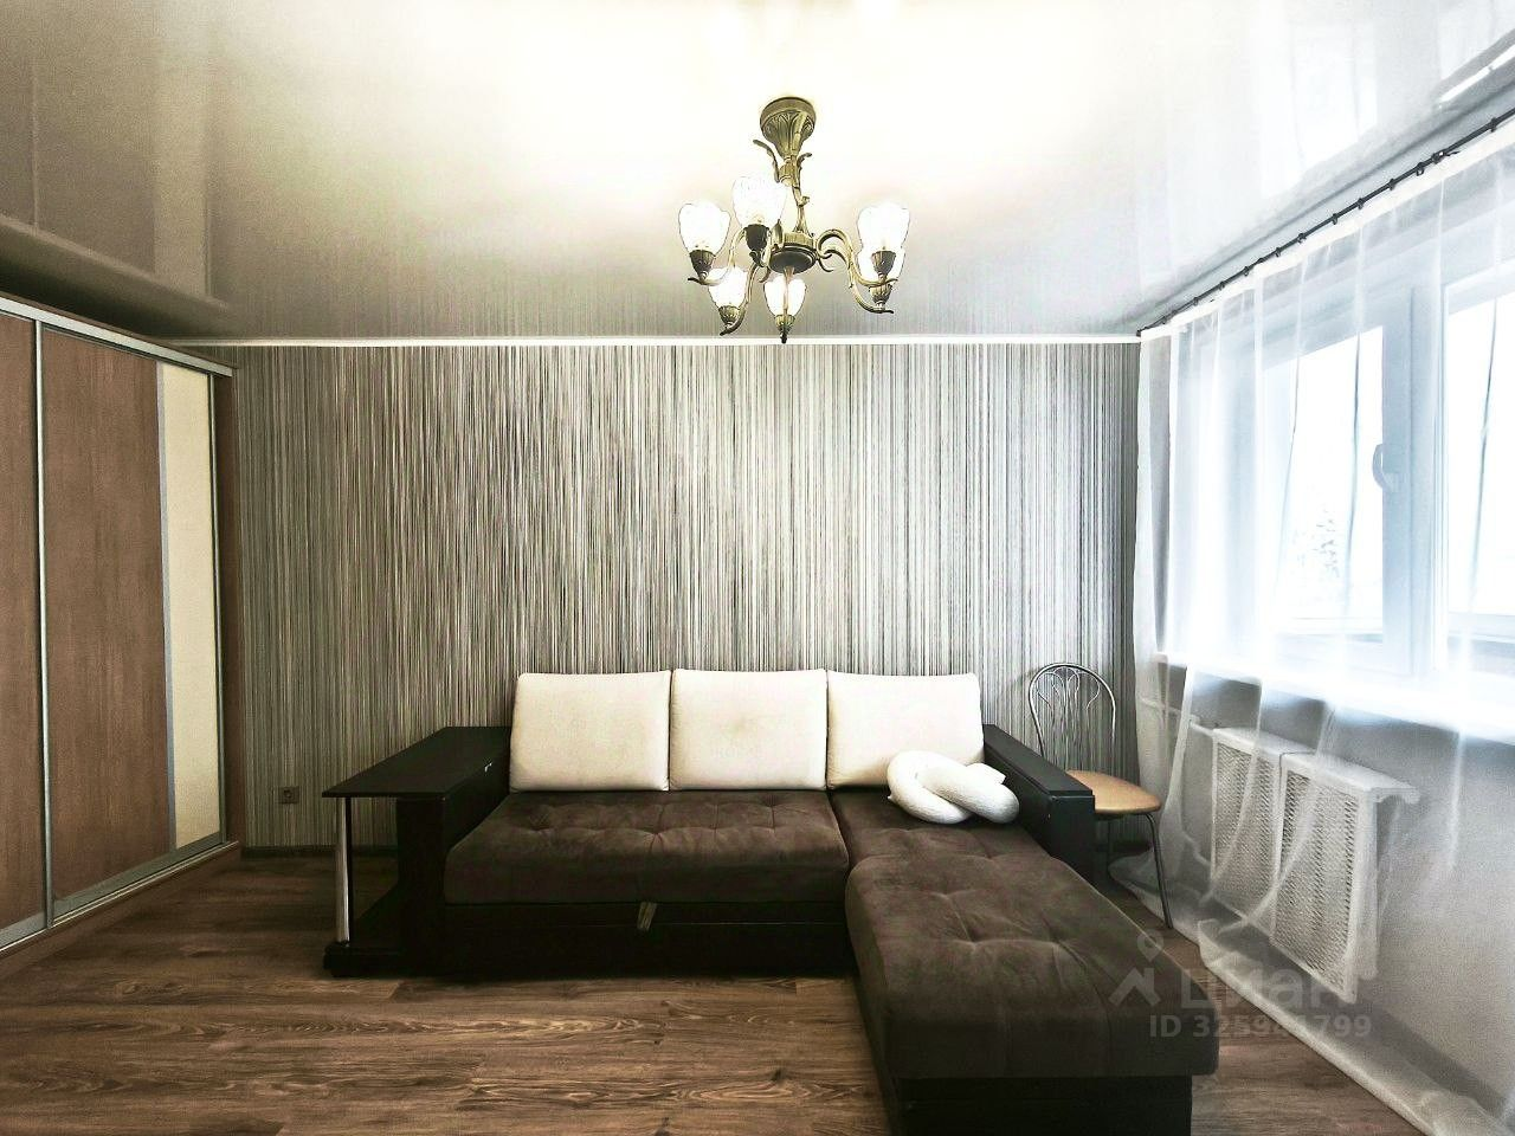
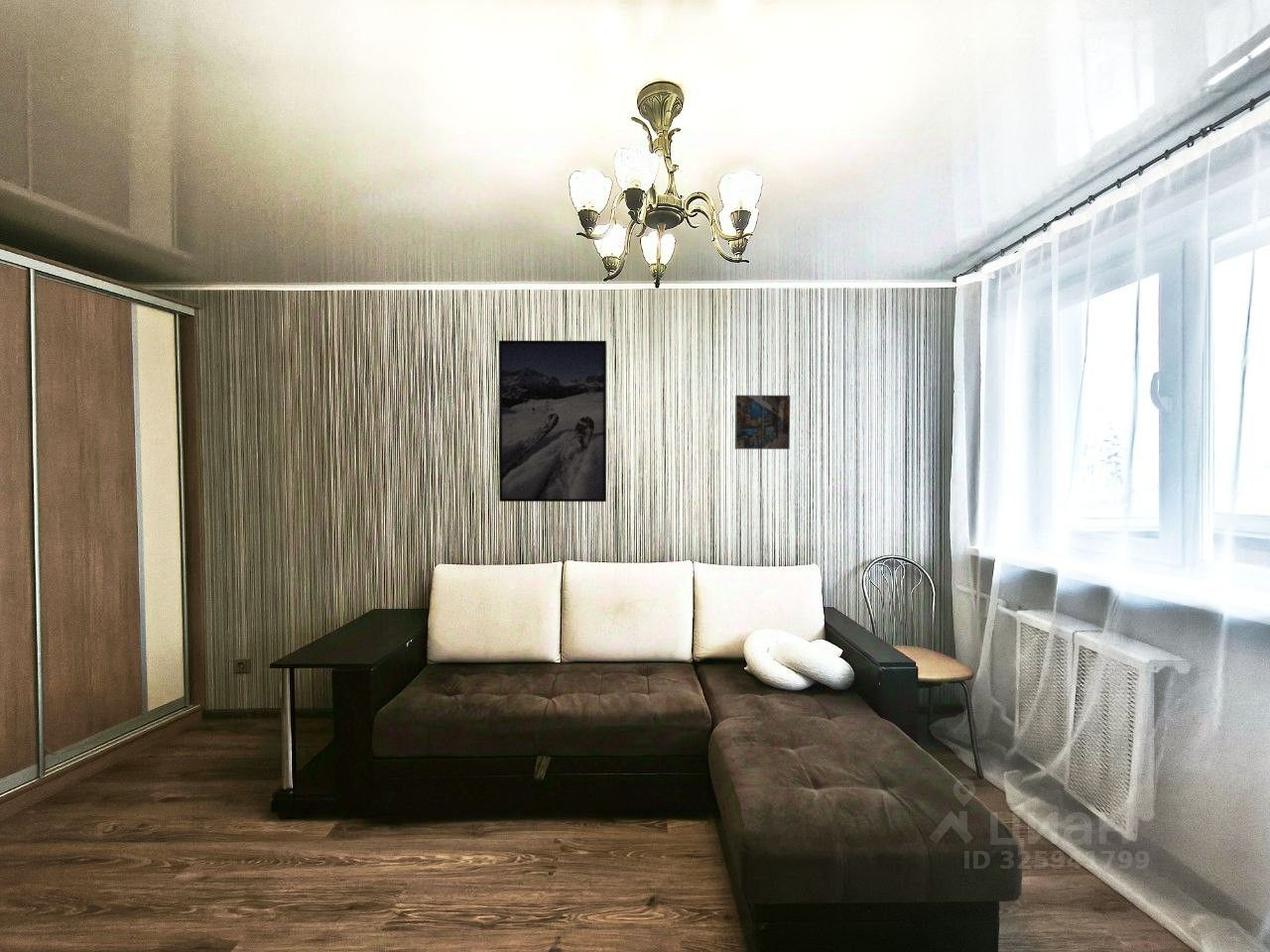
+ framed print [498,339,607,503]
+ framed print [734,394,791,450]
